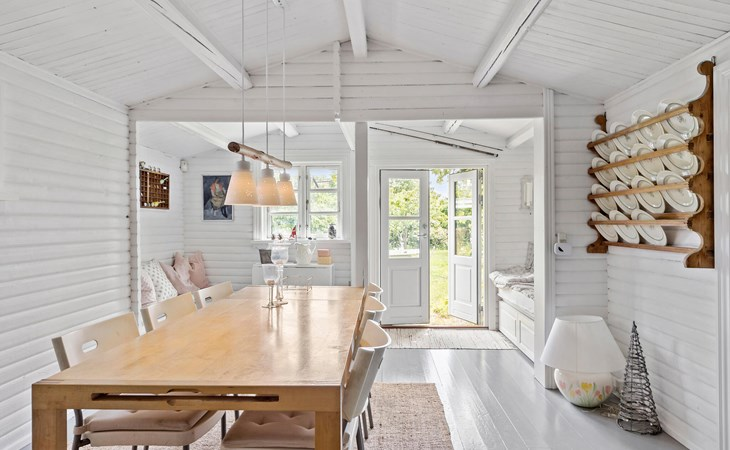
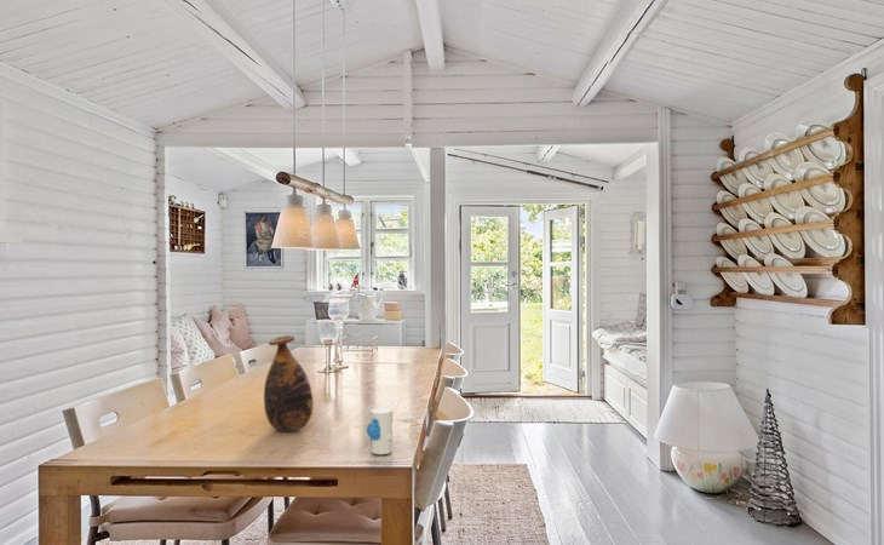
+ vase [263,334,314,432]
+ toy [366,407,394,455]
